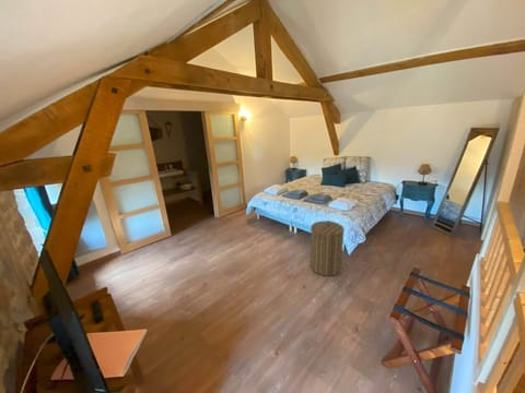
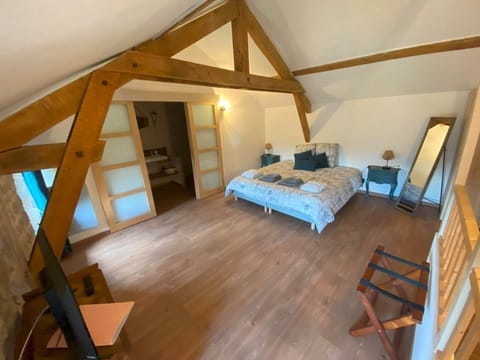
- laundry hamper [310,219,346,277]
